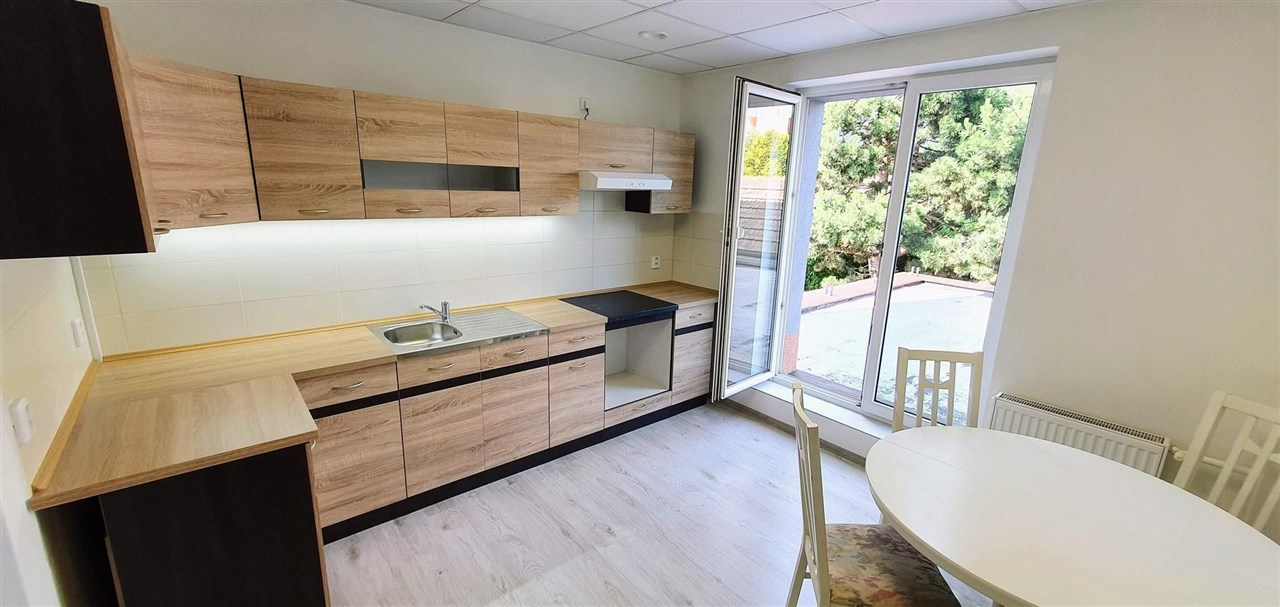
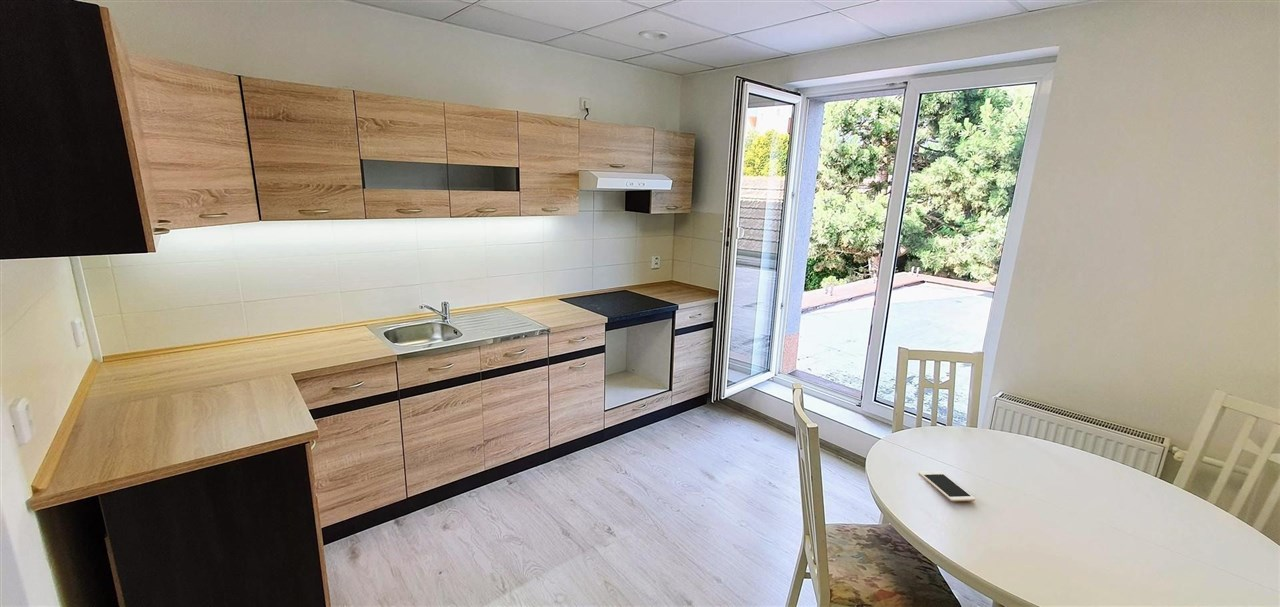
+ cell phone [917,470,976,502]
